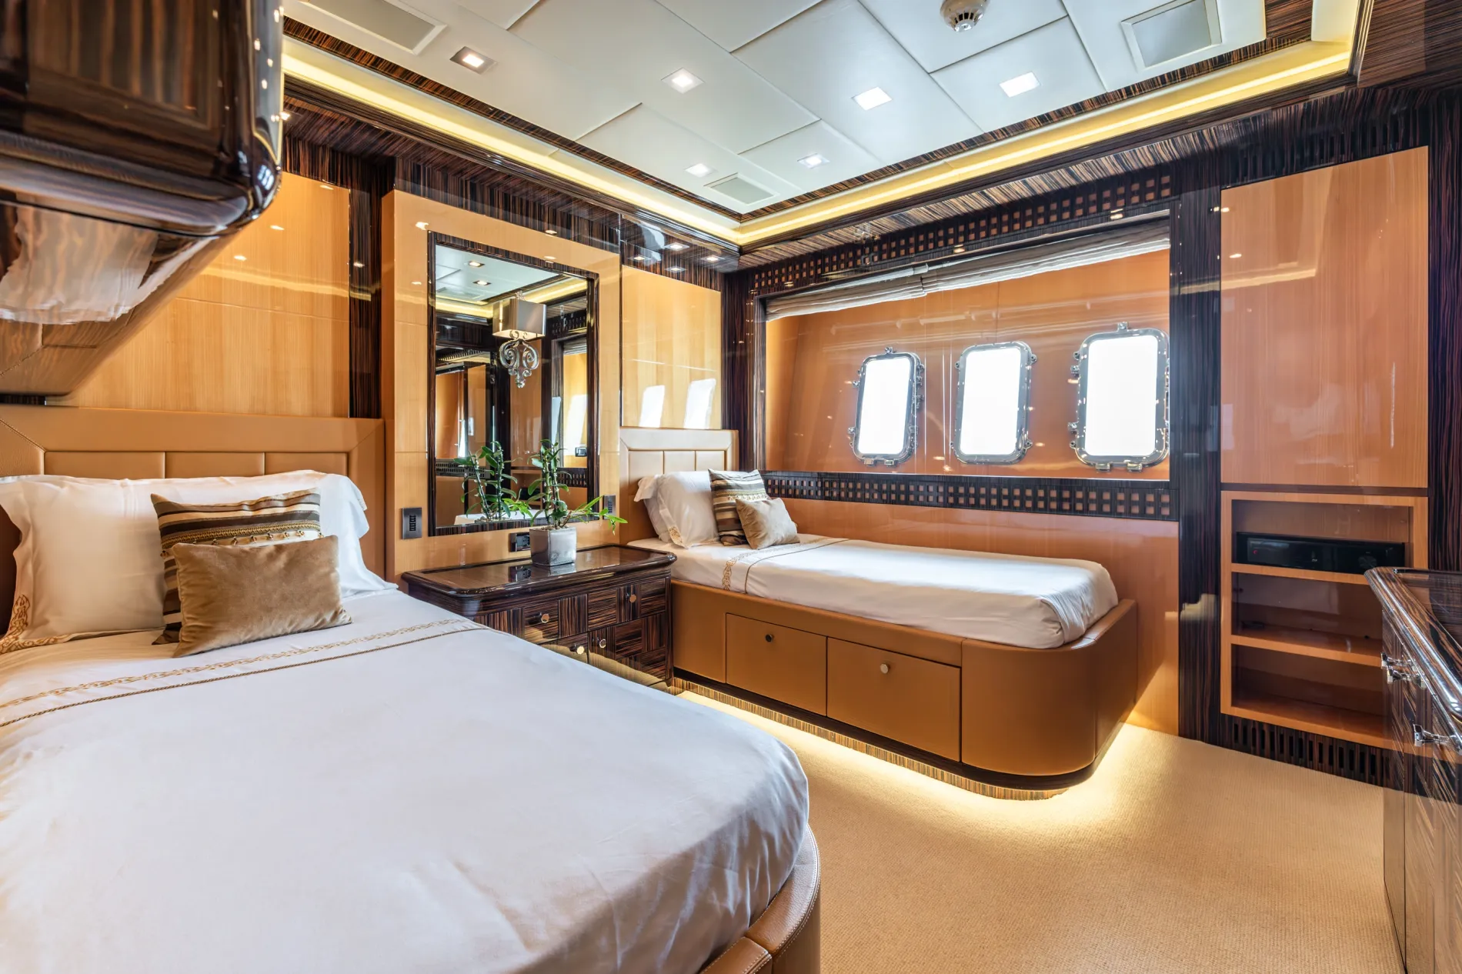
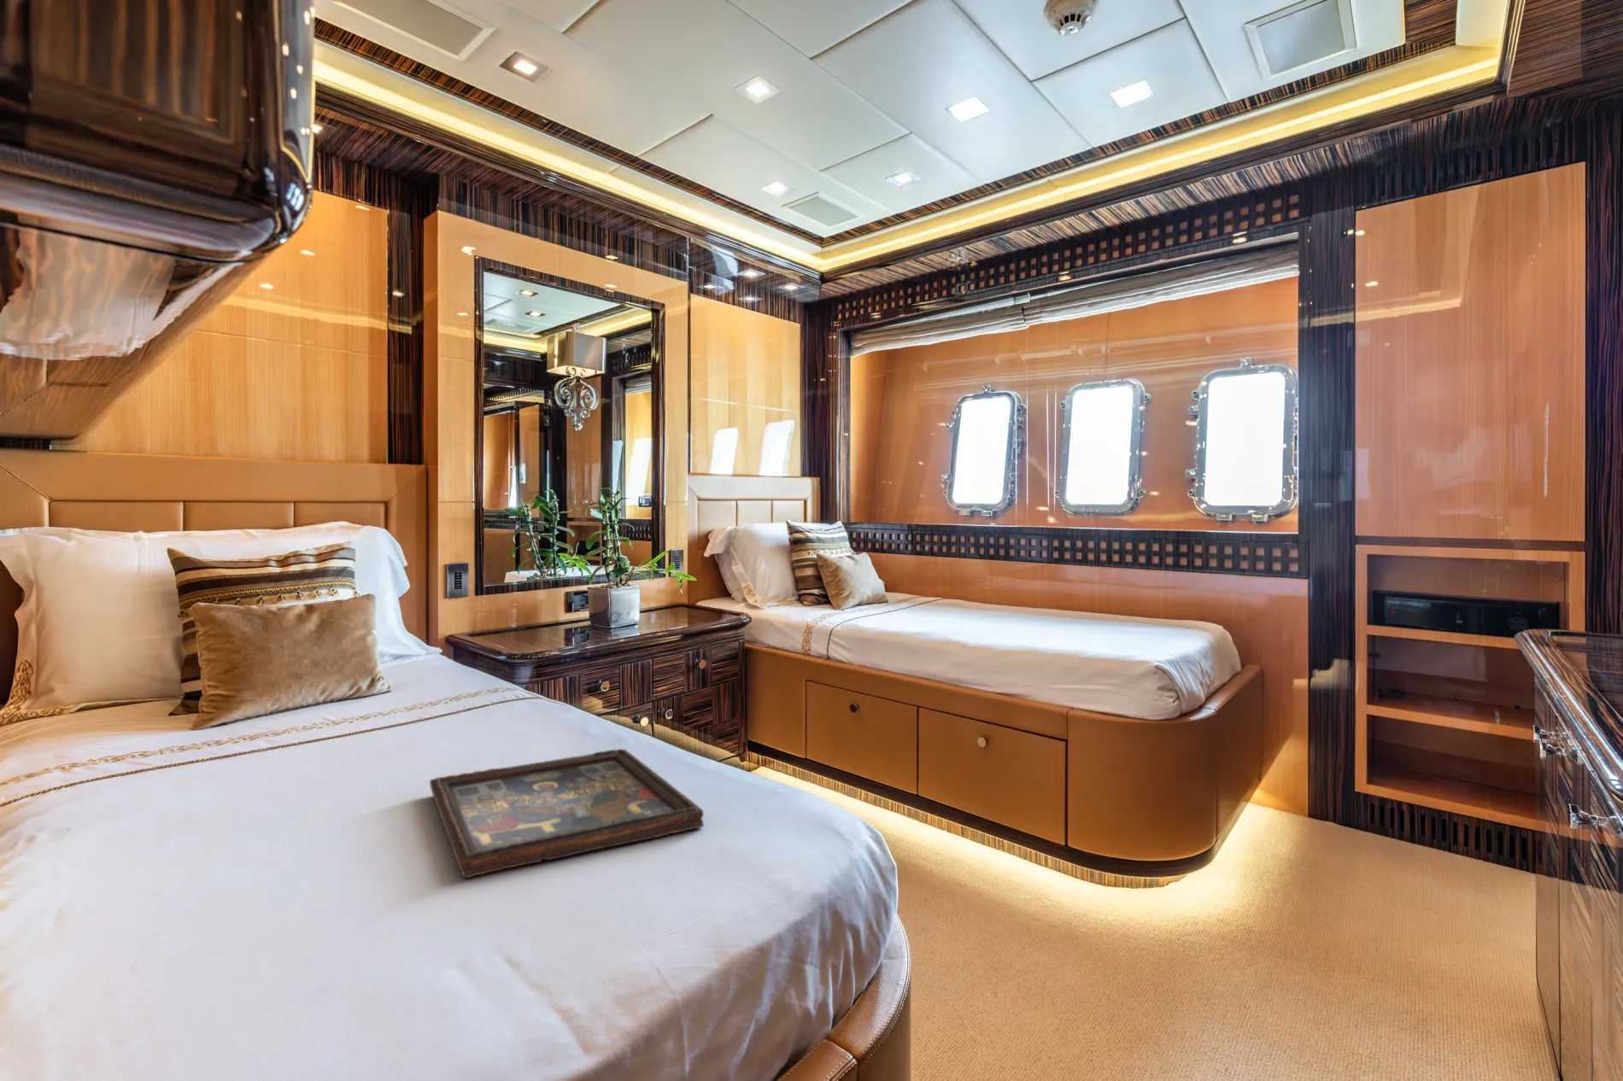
+ decorative tray [428,748,704,878]
